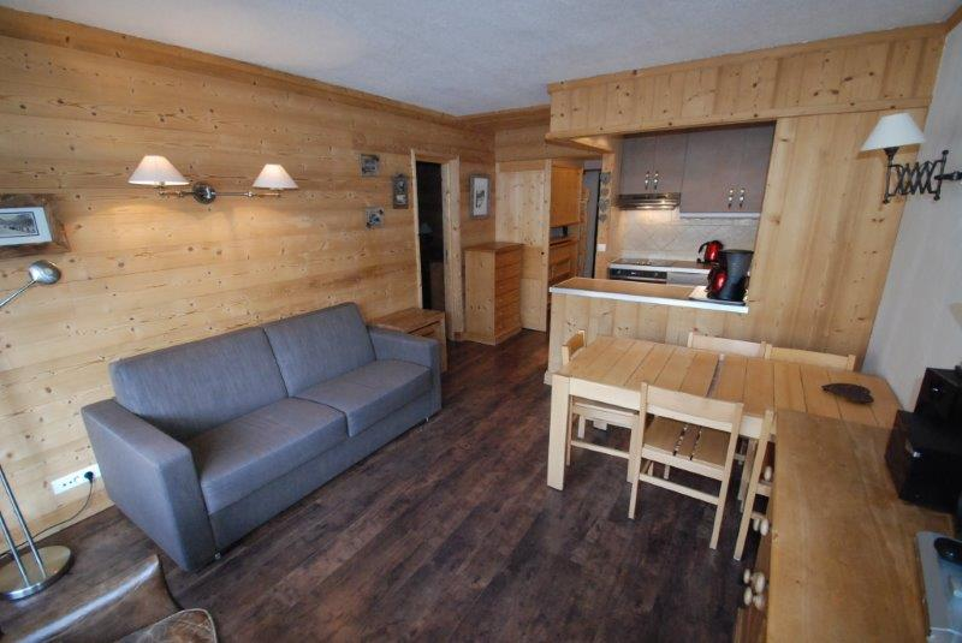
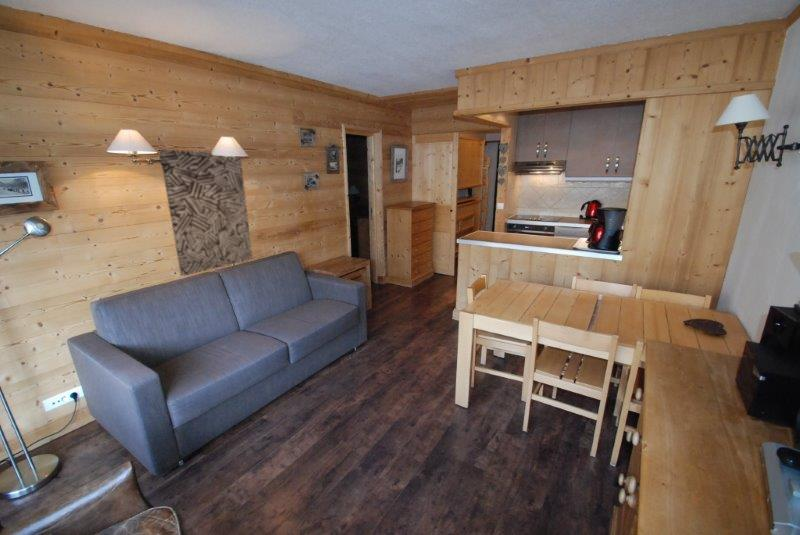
+ wall art [158,149,253,277]
